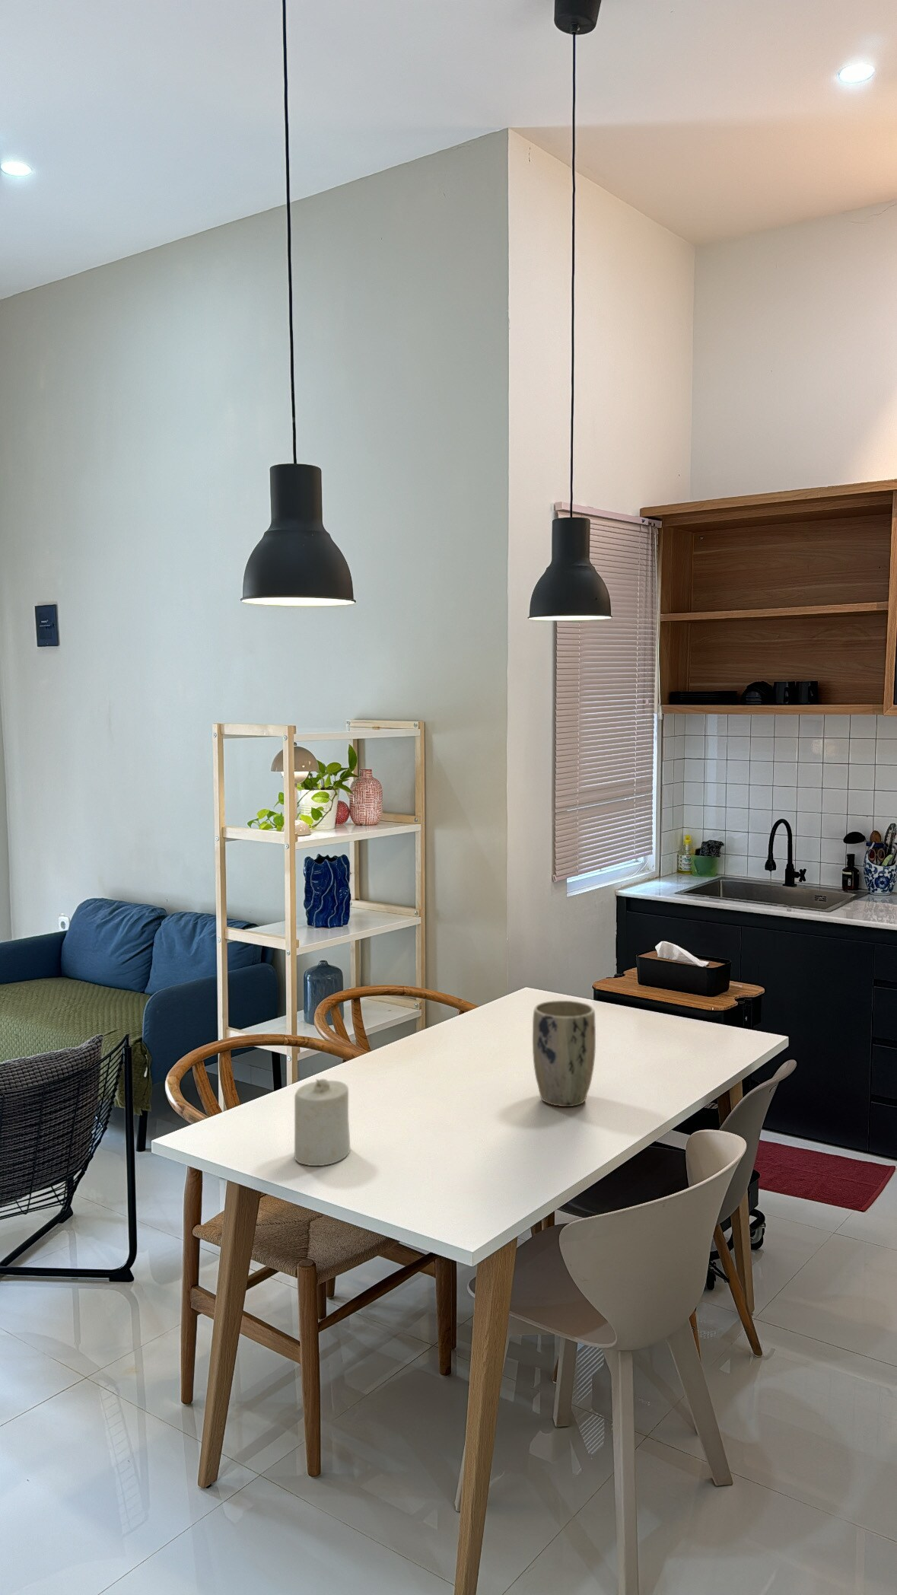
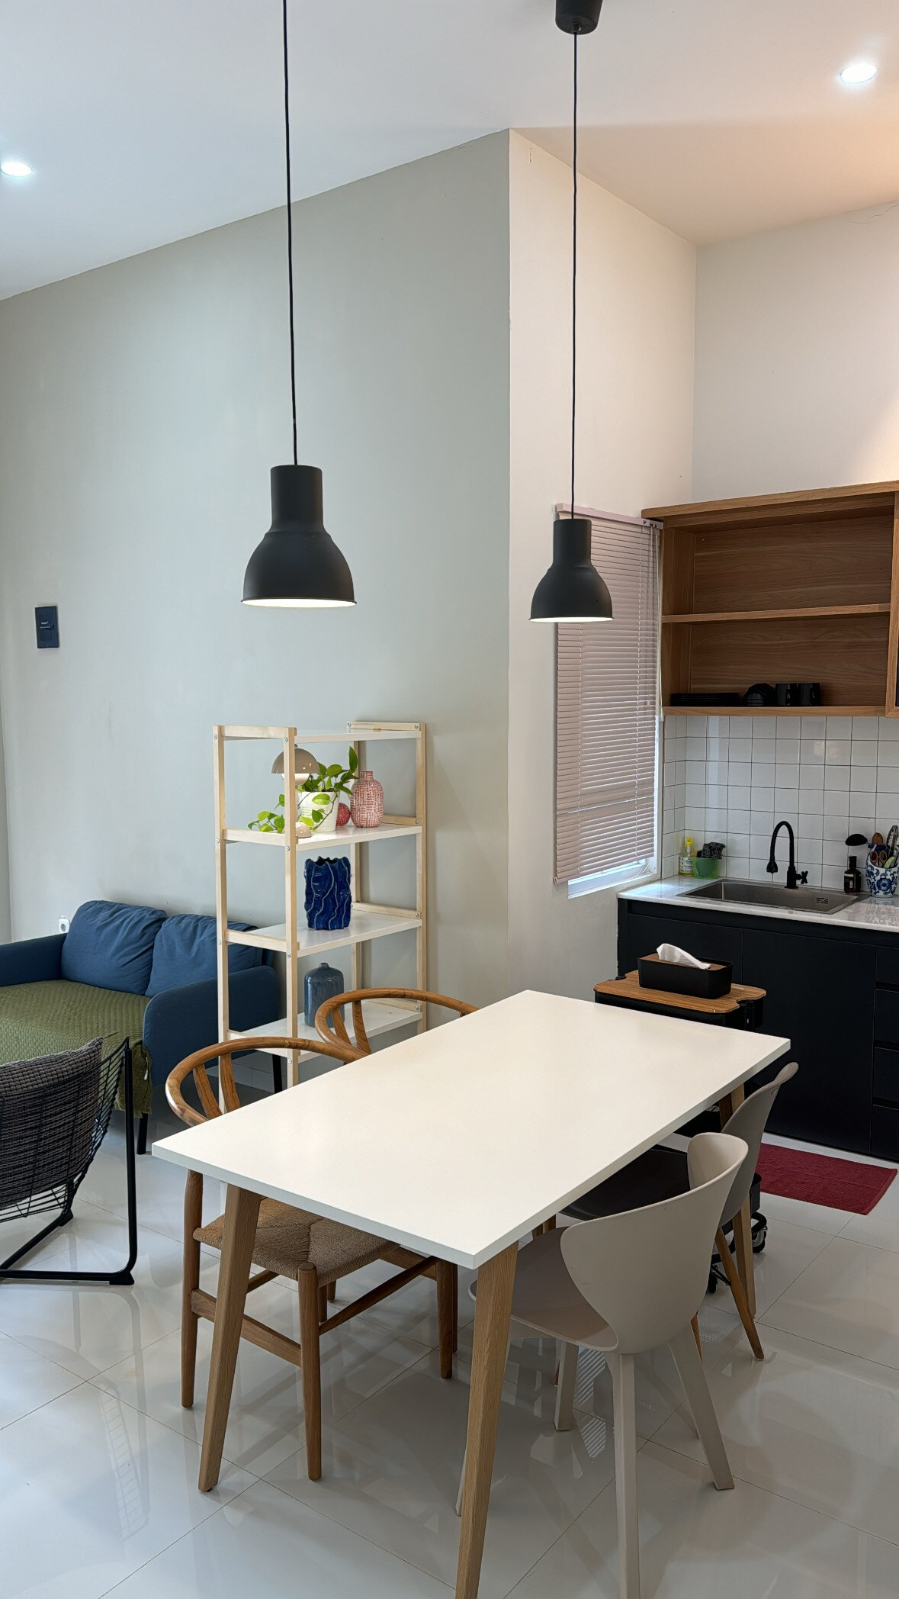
- candle [294,1078,350,1167]
- plant pot [532,1000,597,1108]
